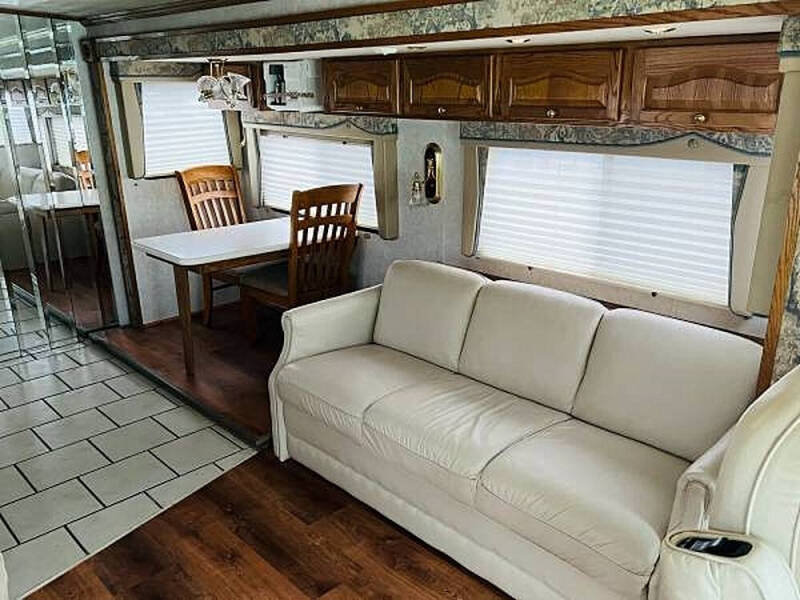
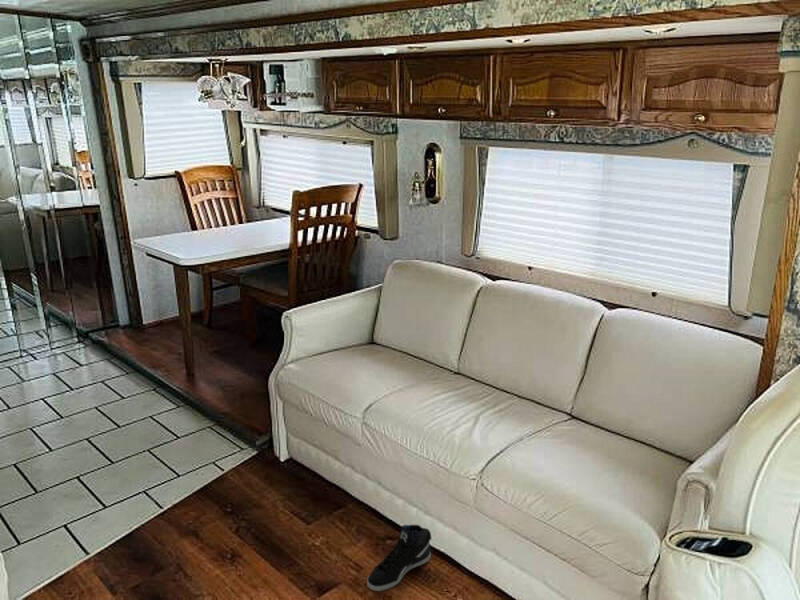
+ sneaker [366,524,432,592]
